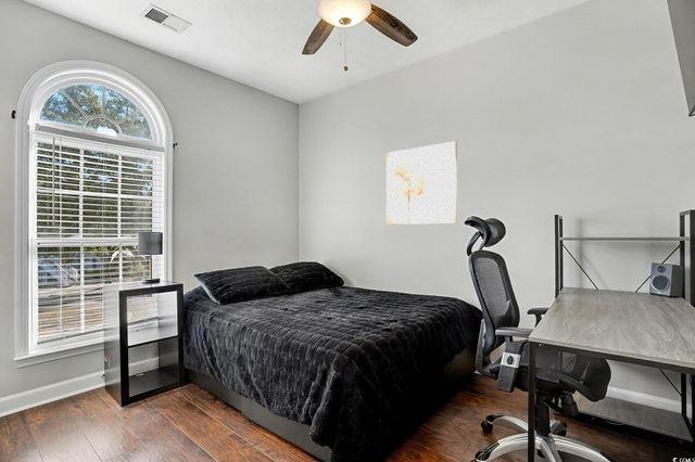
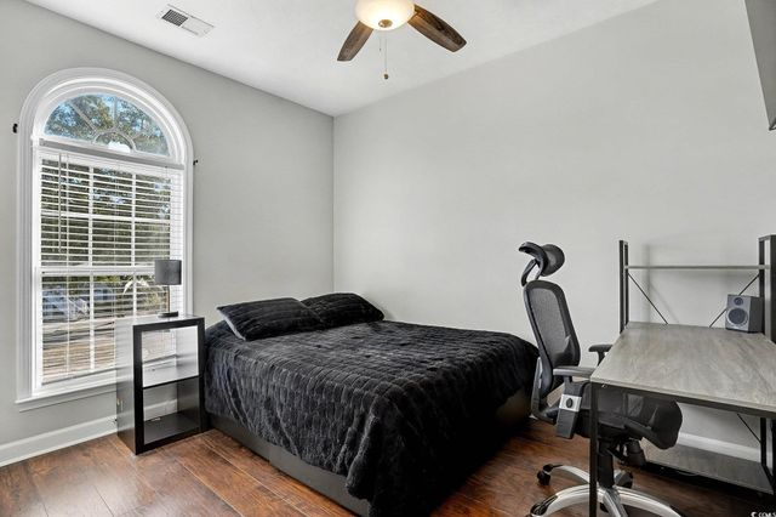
- wall art [386,140,457,226]
